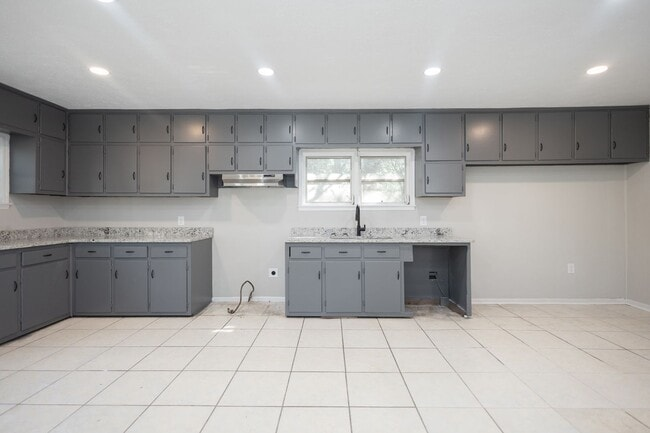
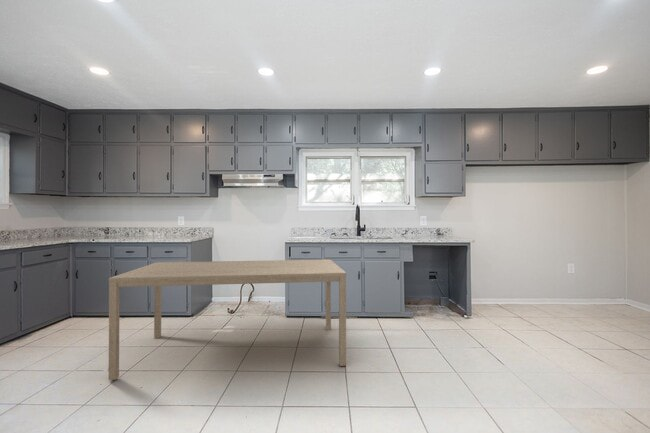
+ dining table [108,259,347,381]
